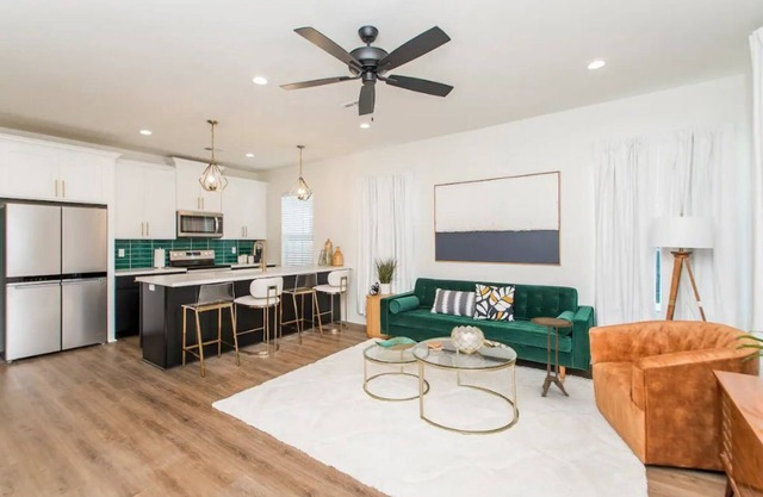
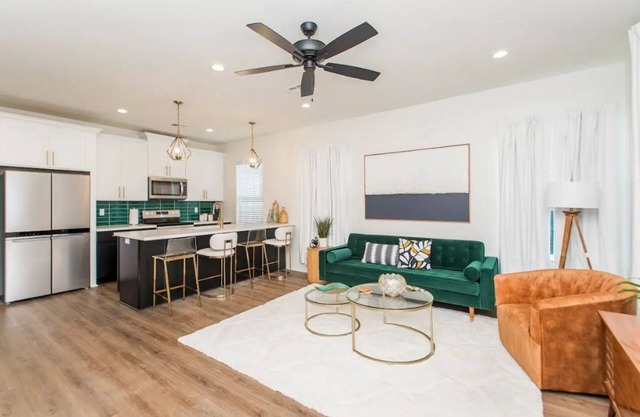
- side table [529,316,575,398]
